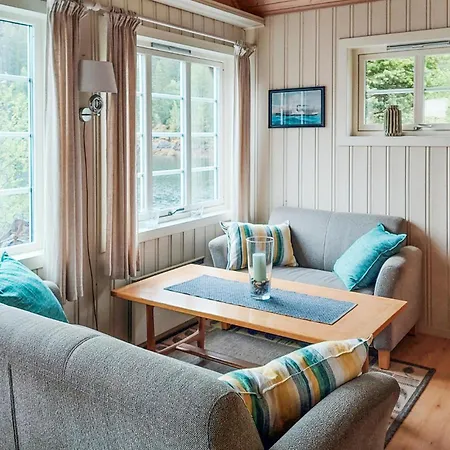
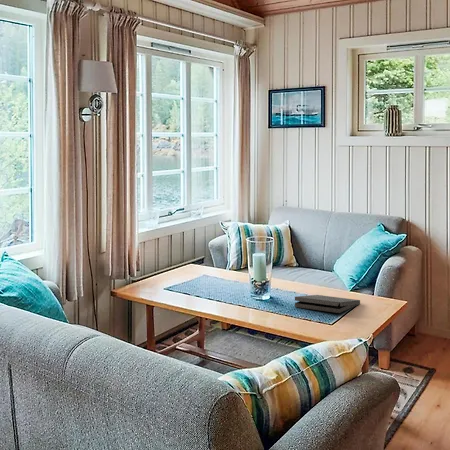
+ pizza box [294,294,361,314]
